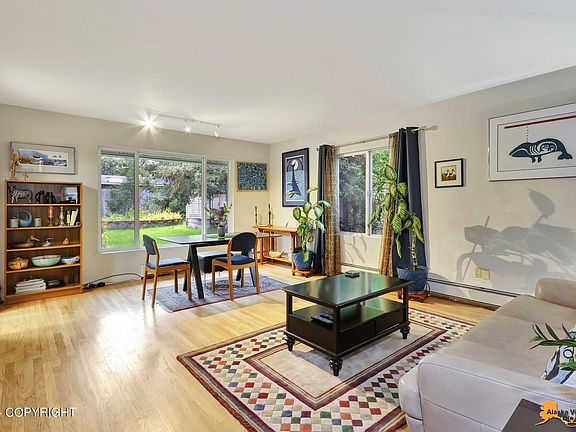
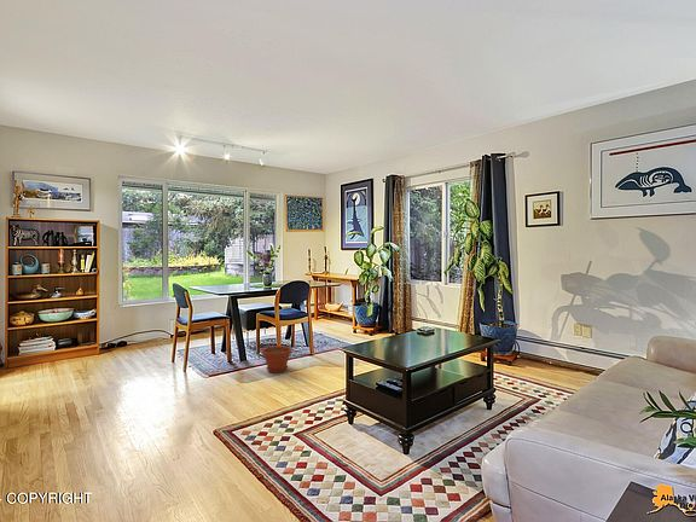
+ plant pot [260,346,294,373]
